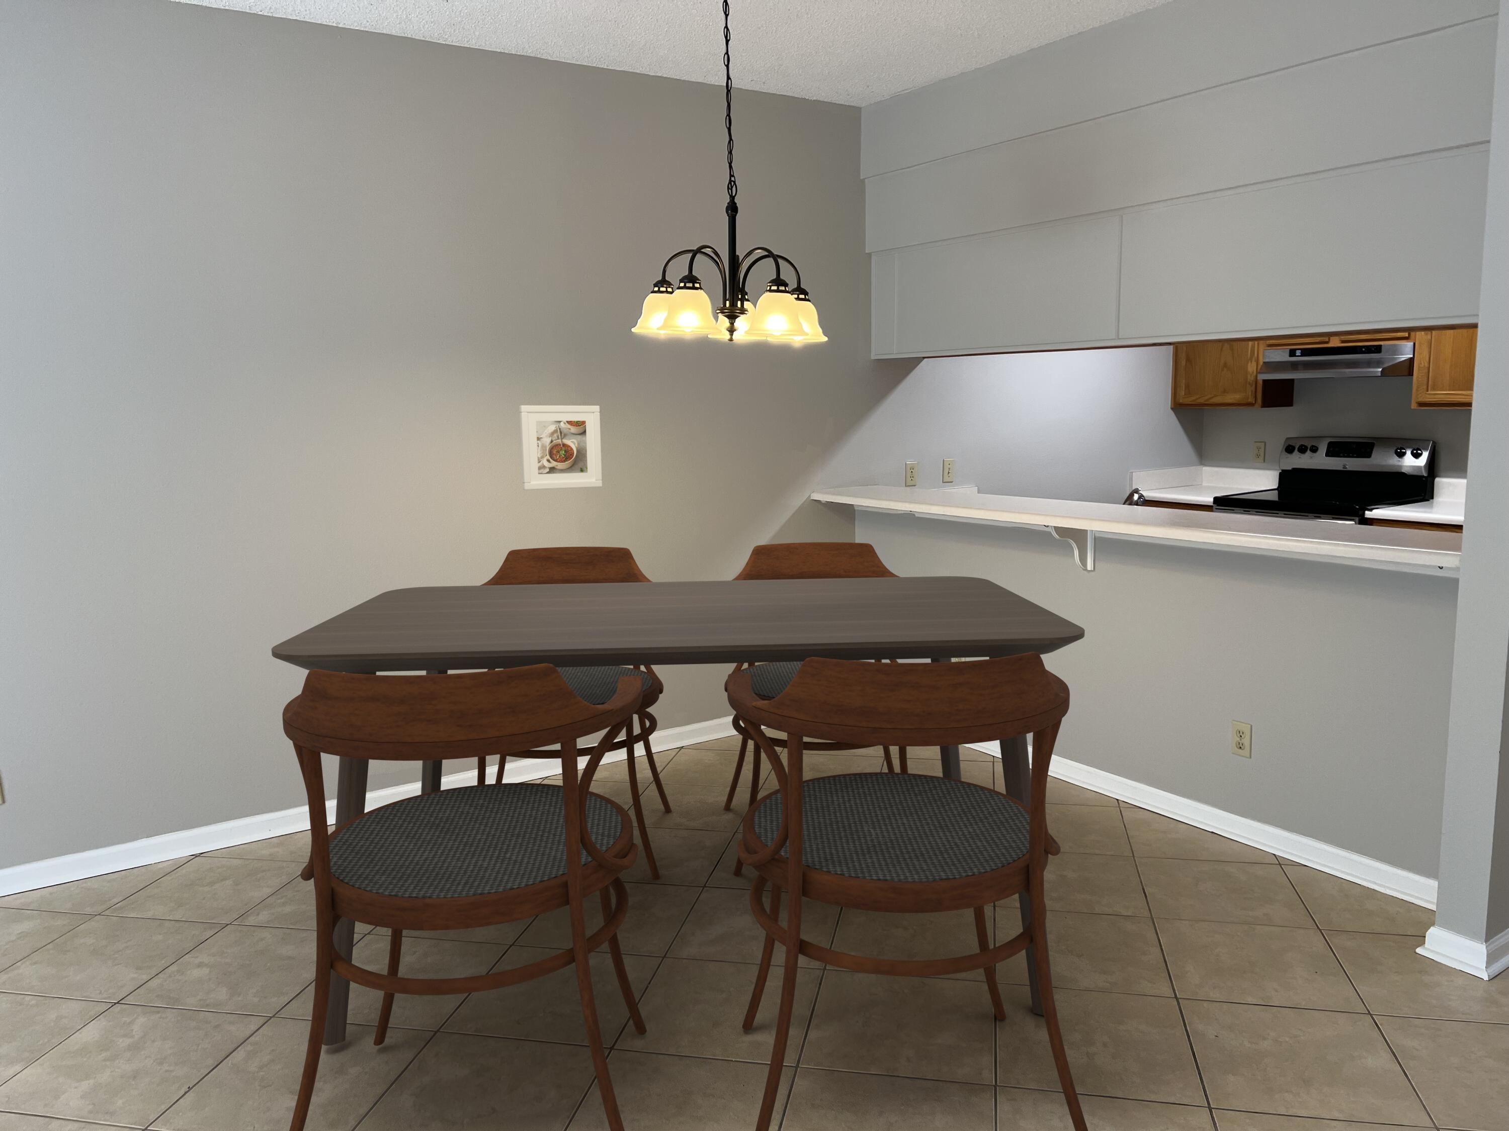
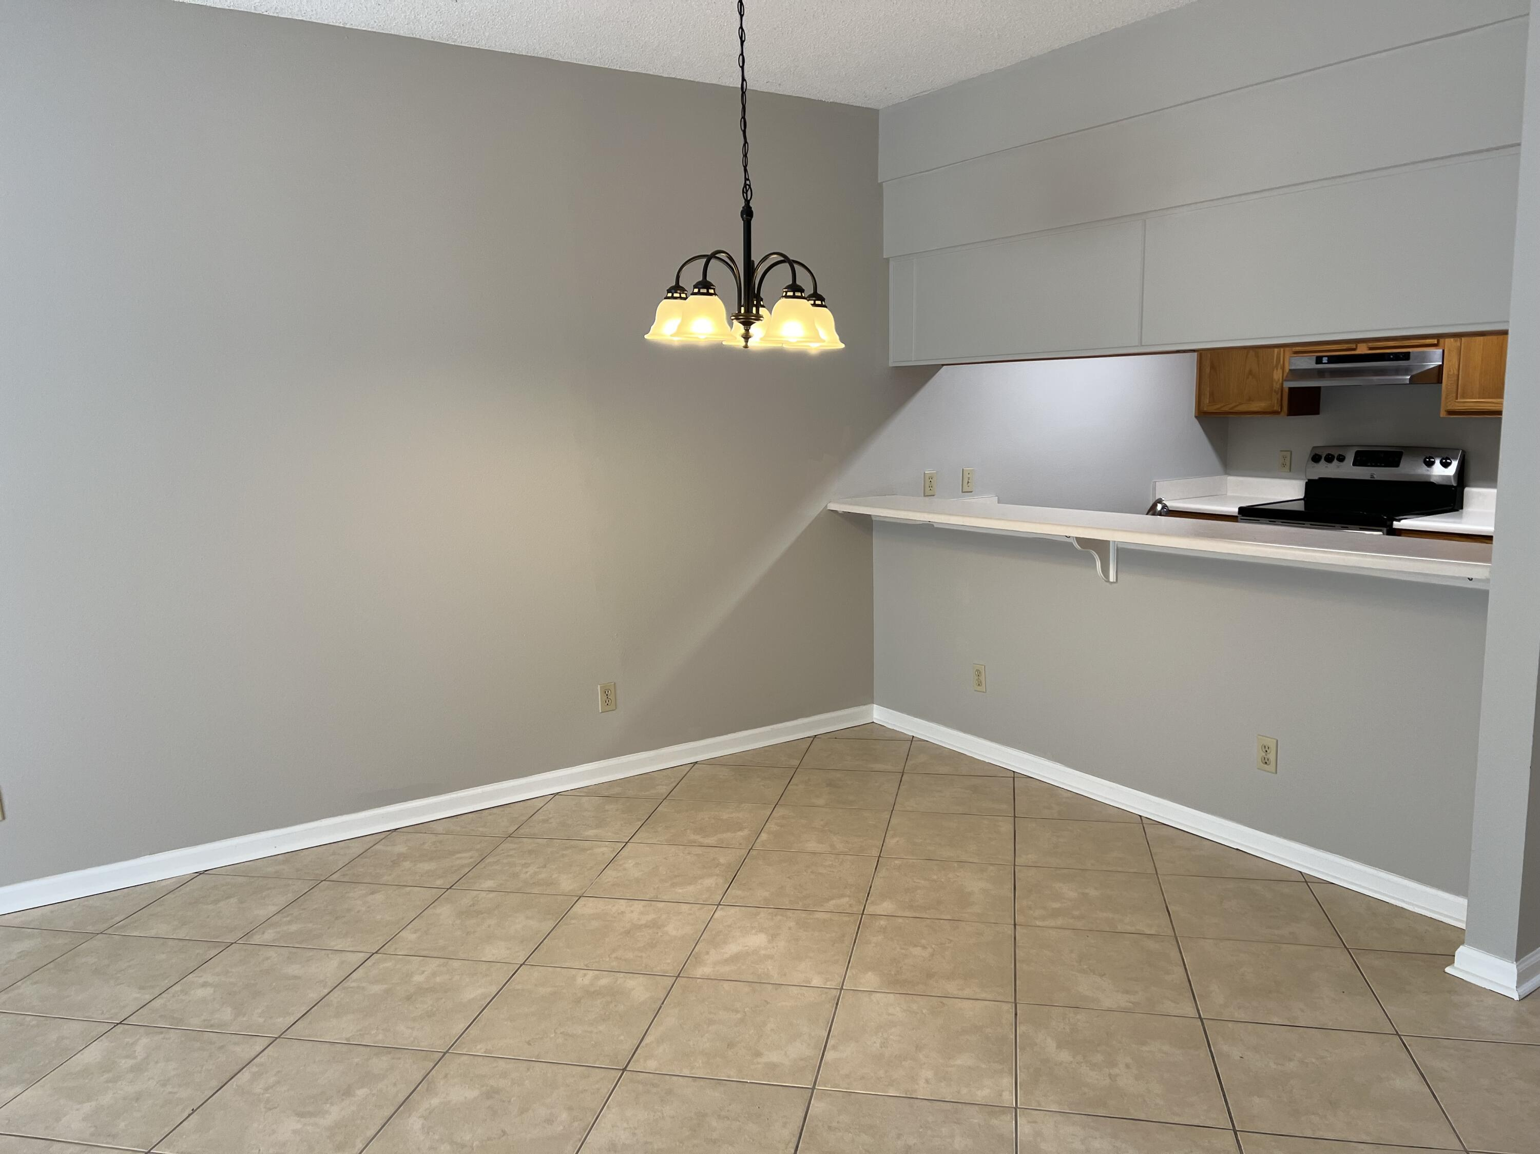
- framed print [519,405,602,491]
- dining table with chairs [271,542,1088,1131]
